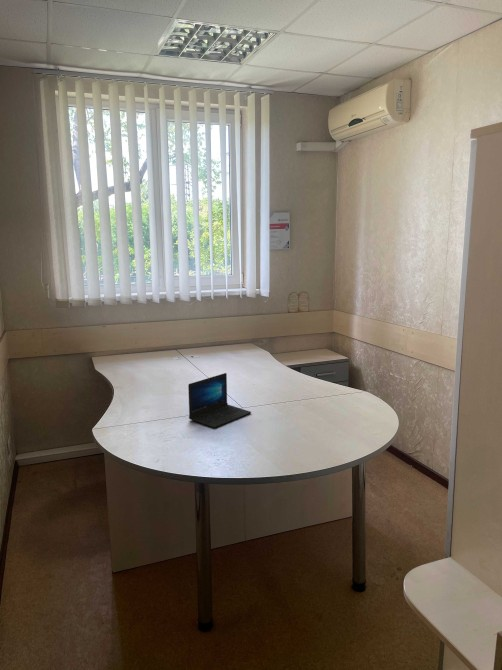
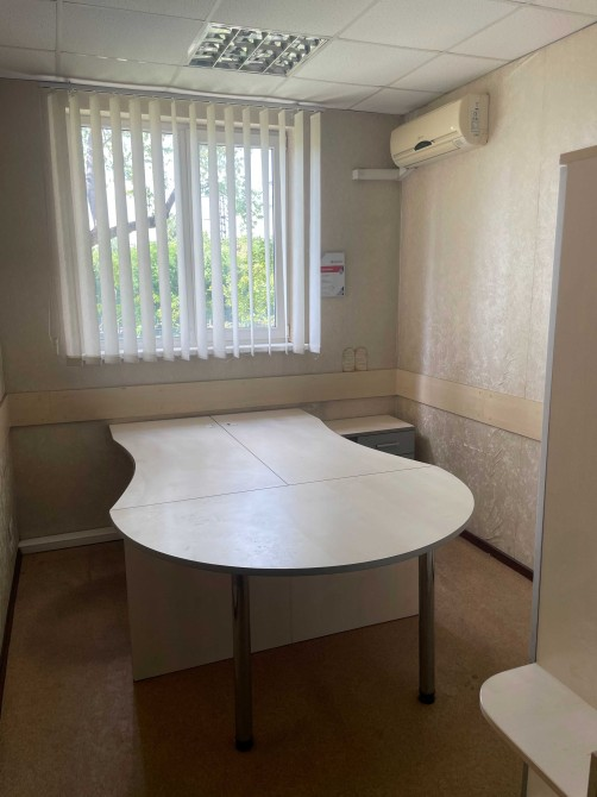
- laptop [187,372,252,429]
